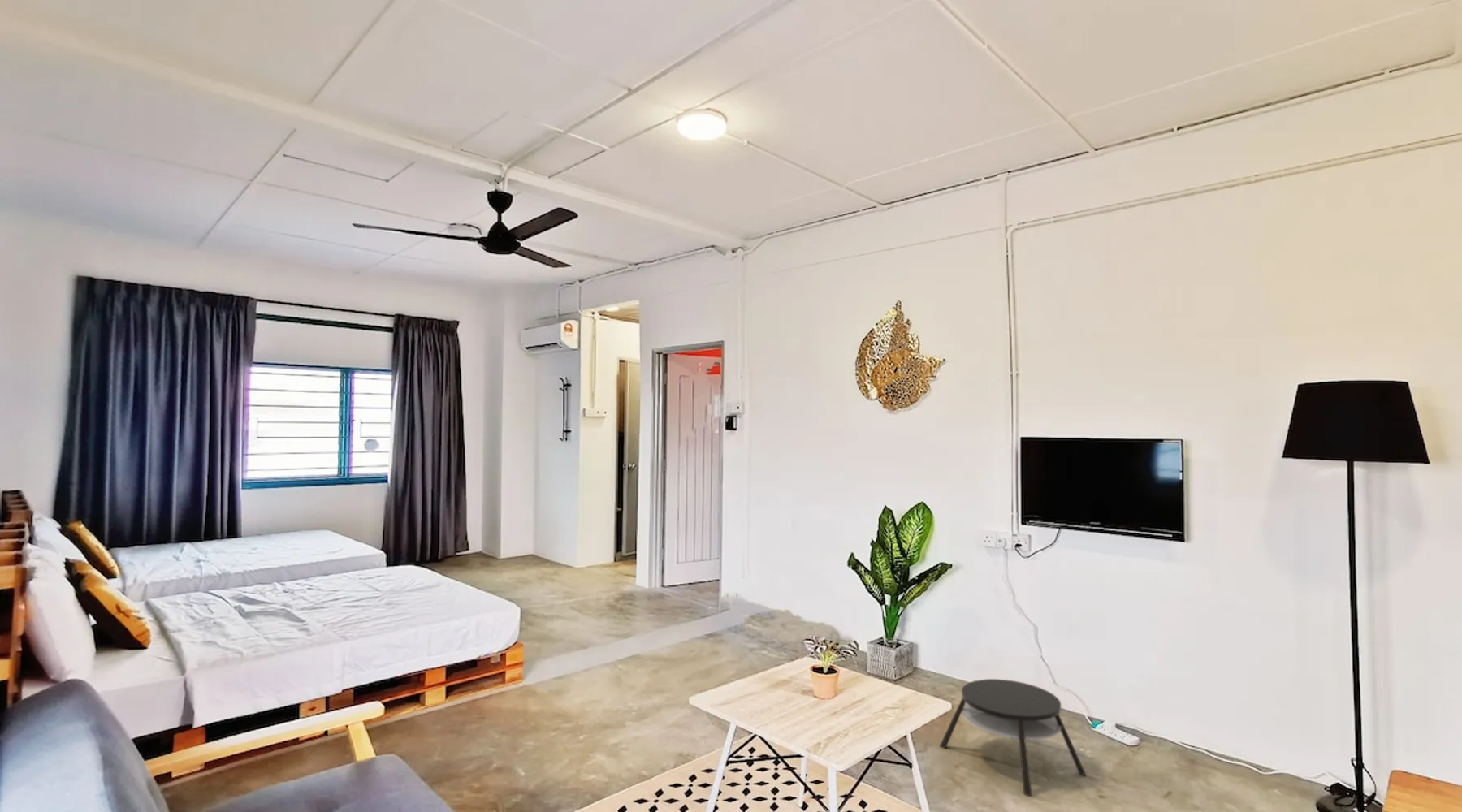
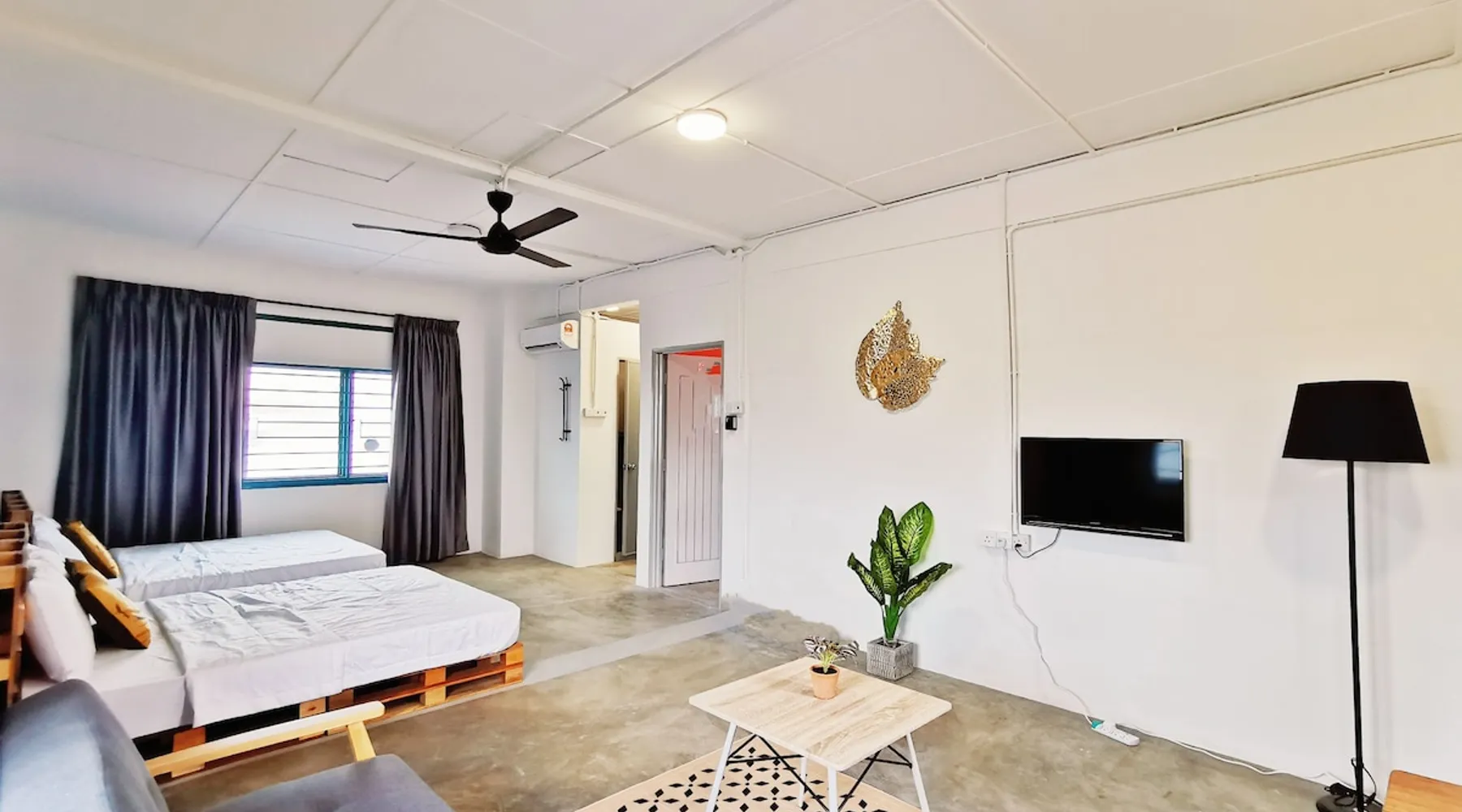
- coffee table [939,678,1087,797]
